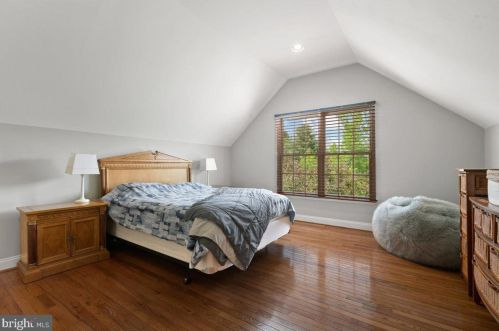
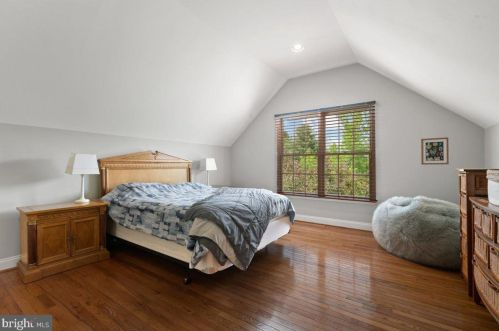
+ wall art [420,136,450,166]
